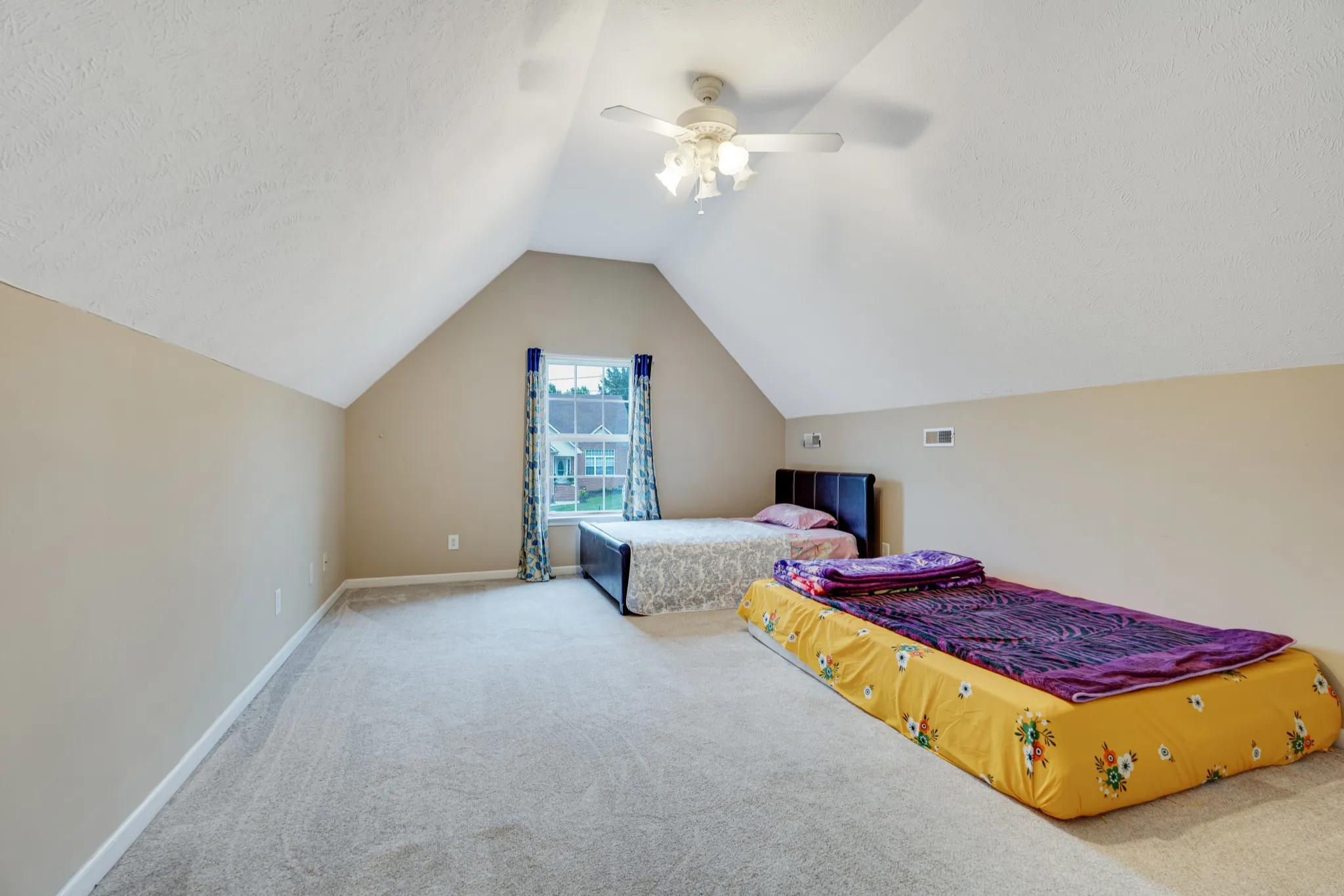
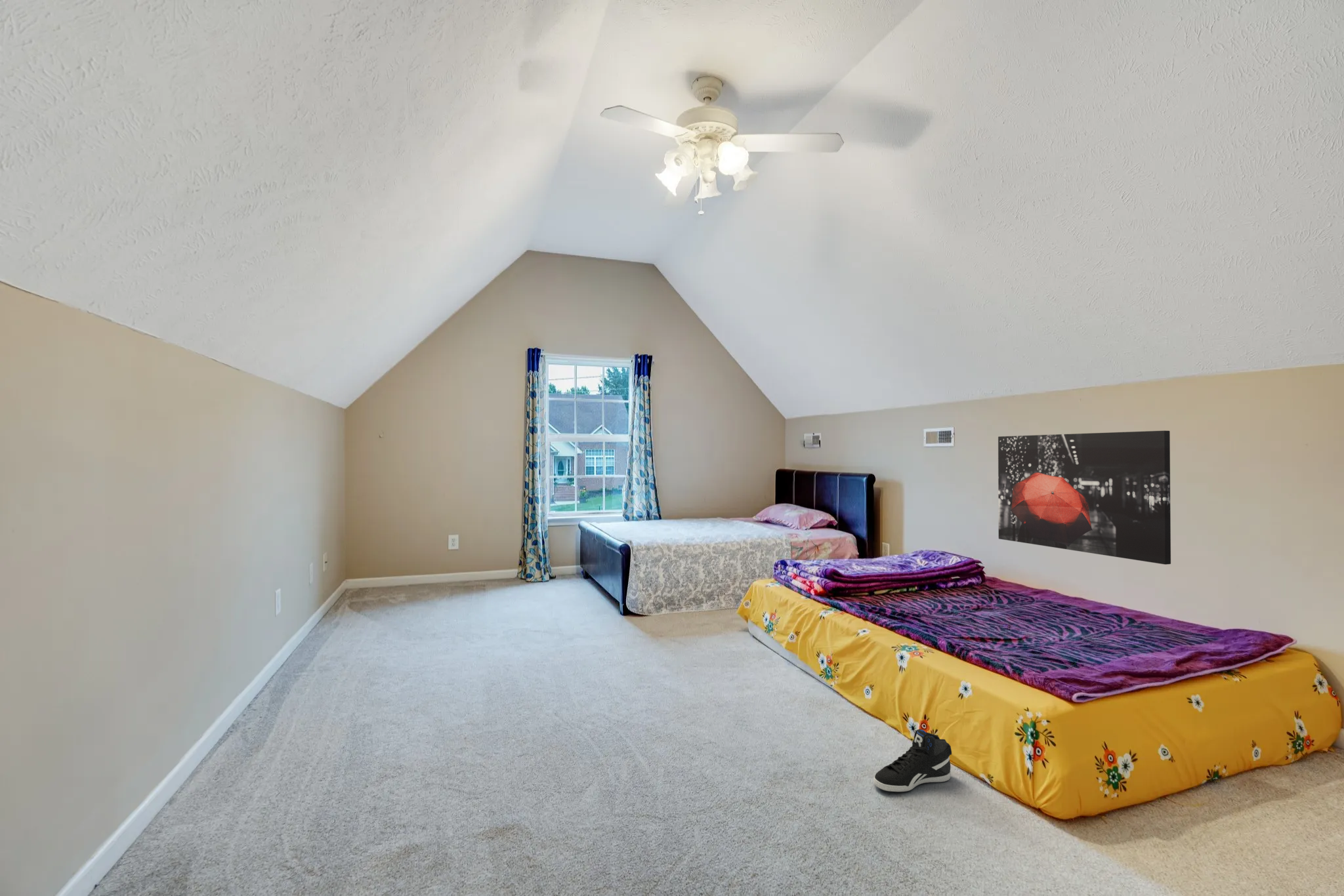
+ wall art [997,430,1171,565]
+ sneaker [873,729,952,792]
